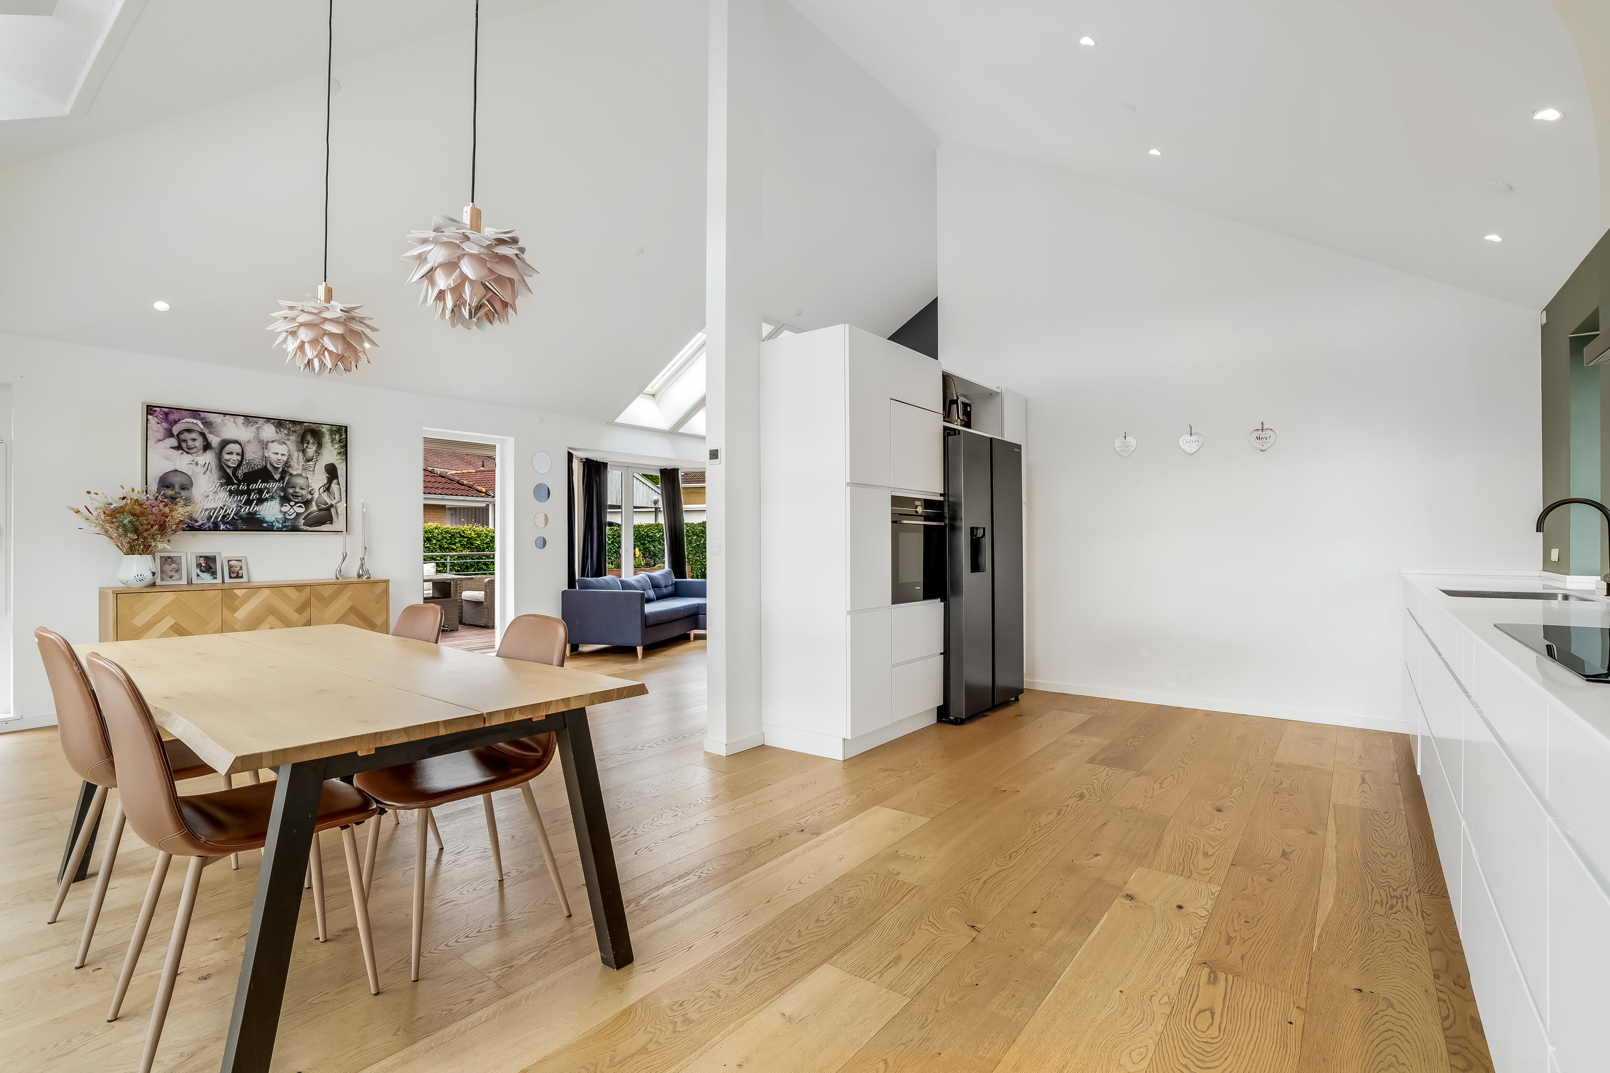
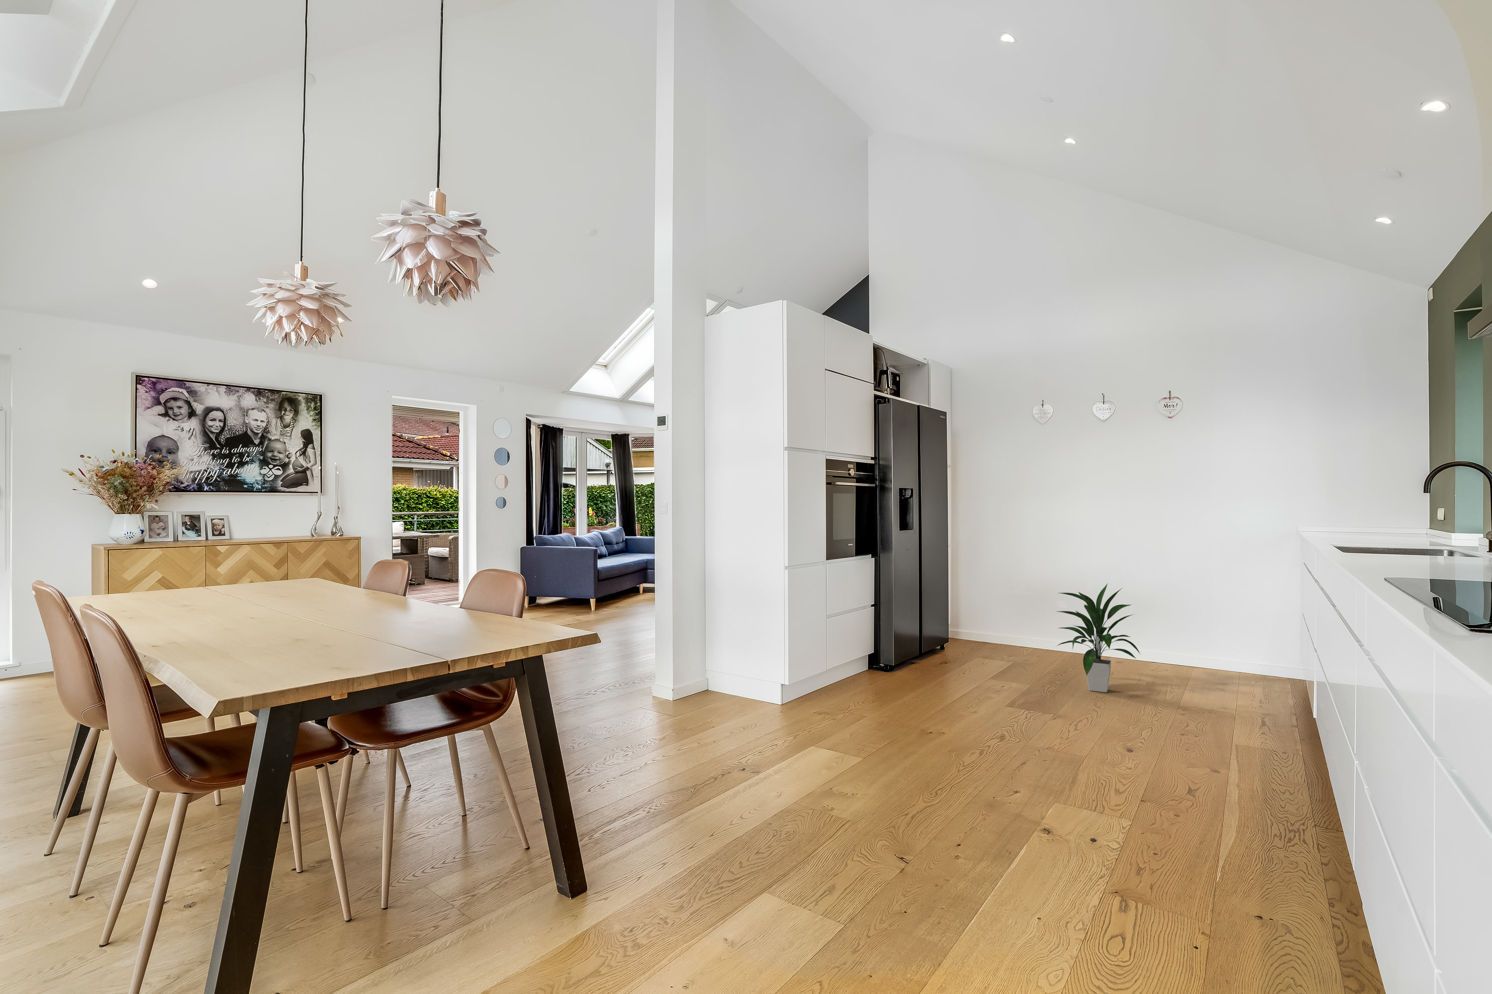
+ indoor plant [1056,584,1141,693]
